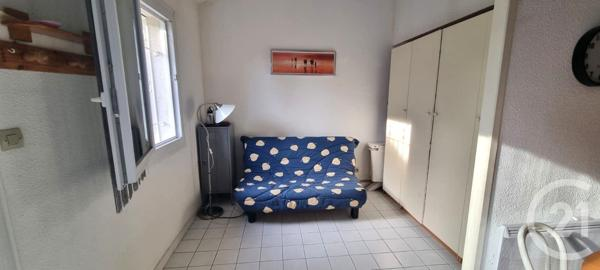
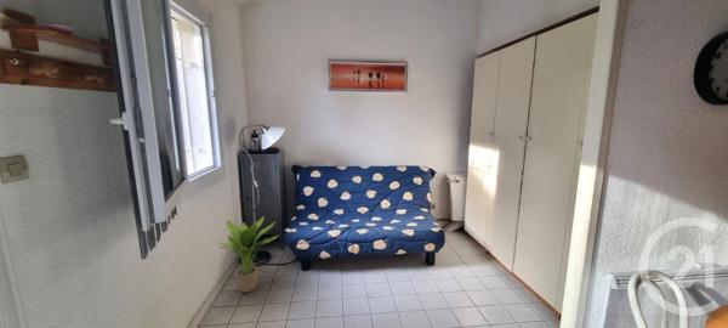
+ potted plant [217,215,280,294]
